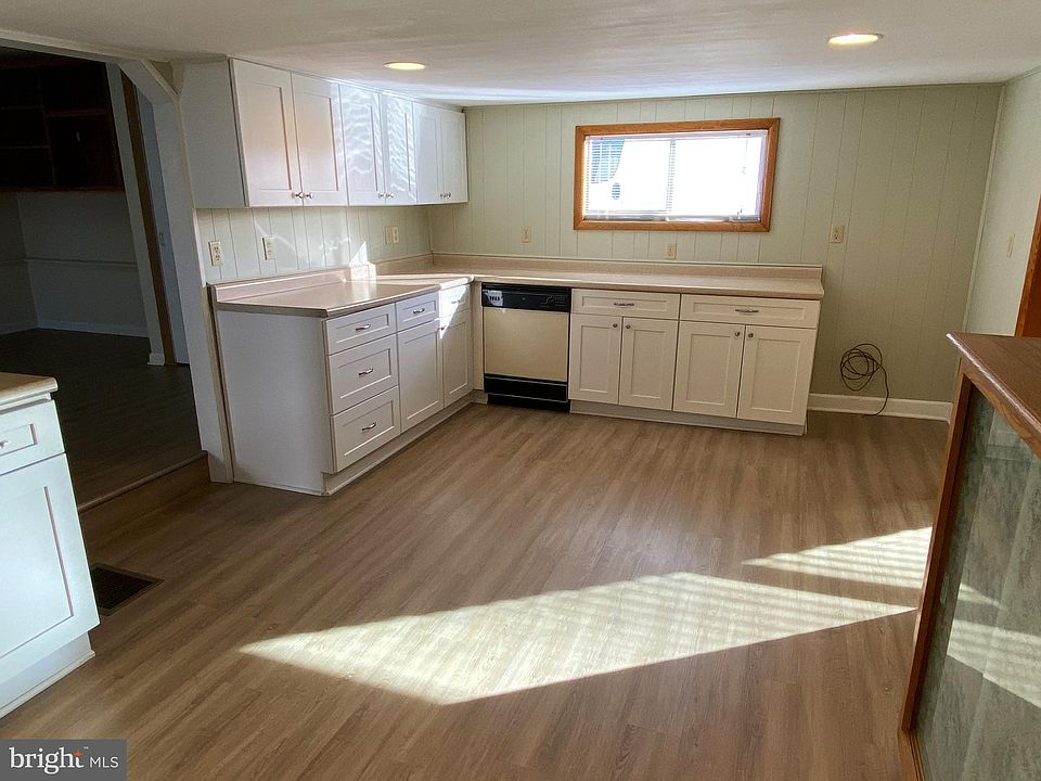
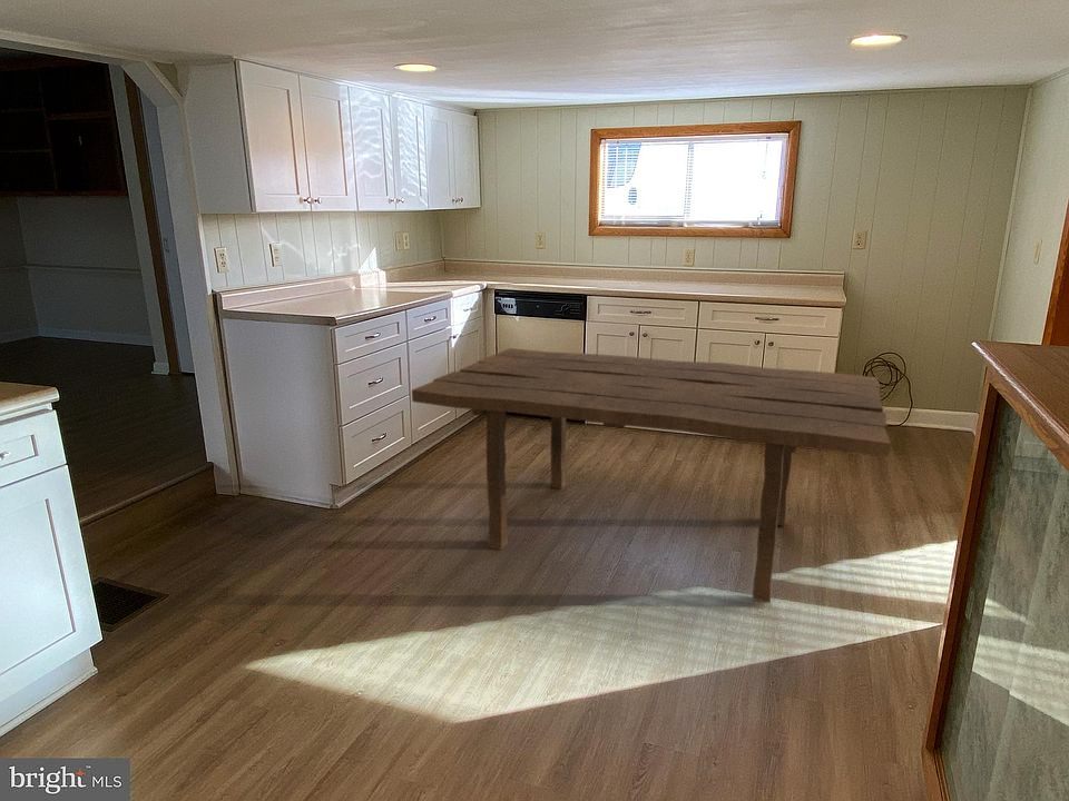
+ dining table [411,347,891,604]
